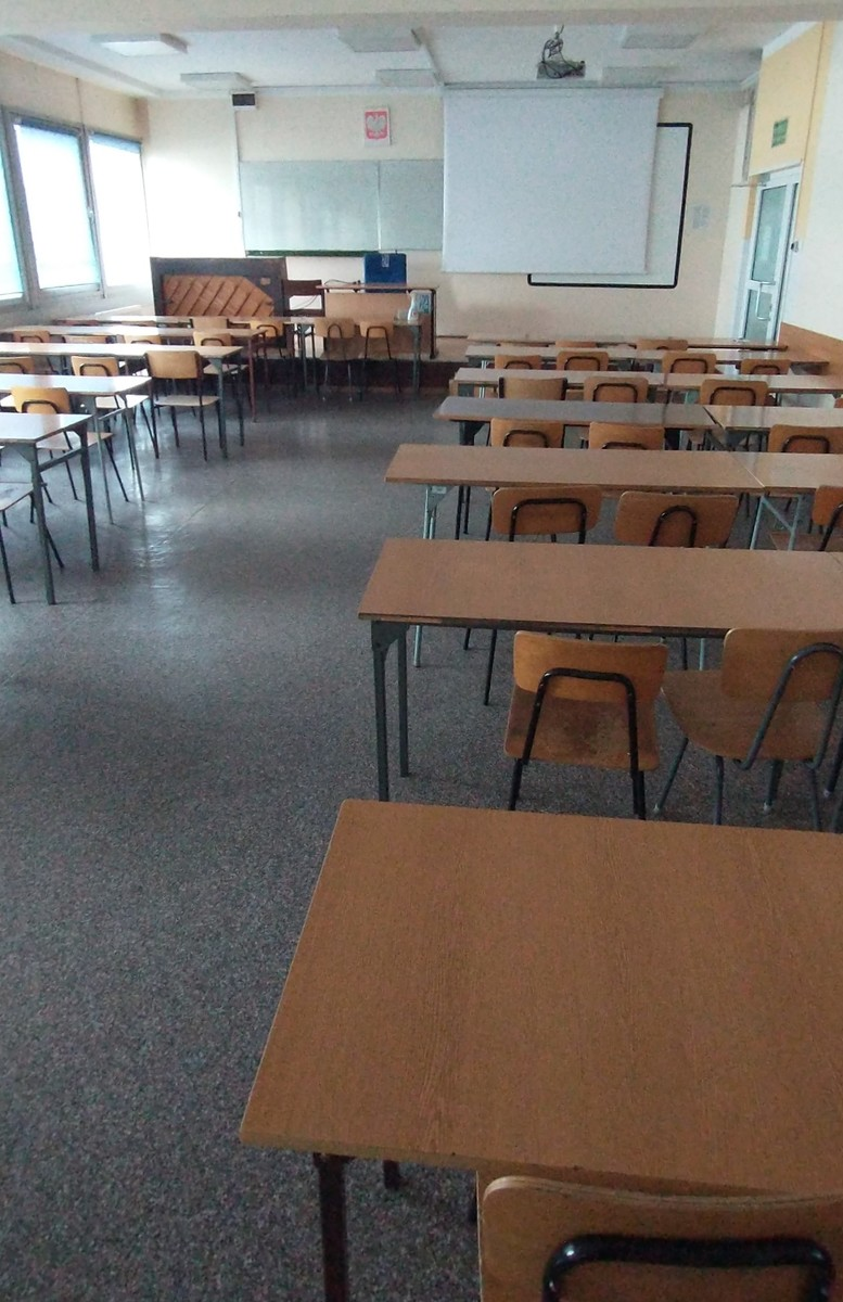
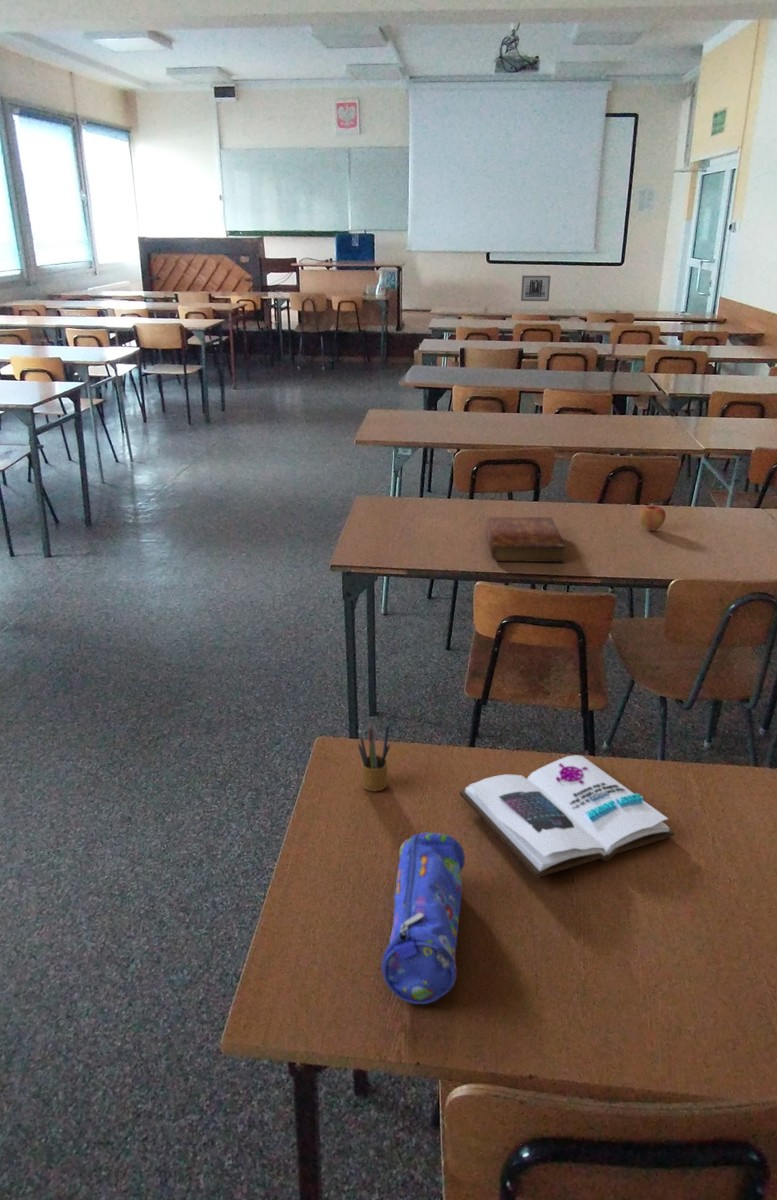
+ book [458,754,676,879]
+ pencil case [381,831,466,1005]
+ pencil box [357,717,391,792]
+ wall art [520,275,551,302]
+ bible [485,516,566,563]
+ apple [638,501,667,532]
